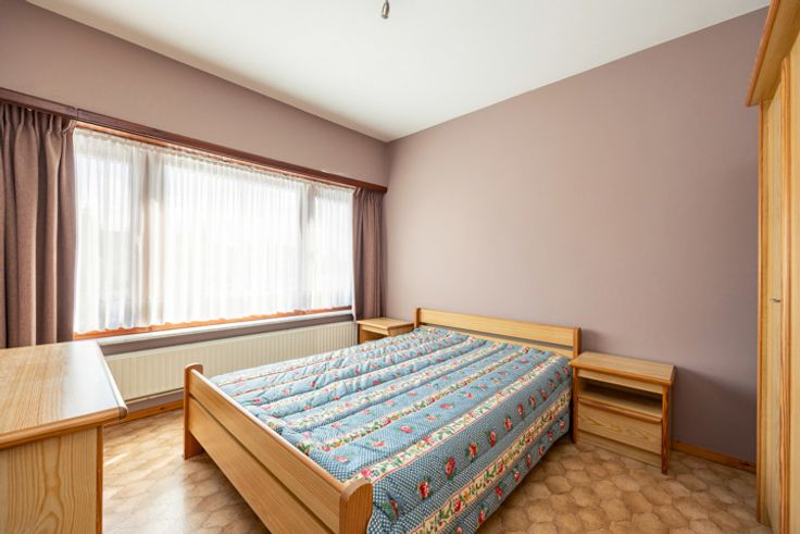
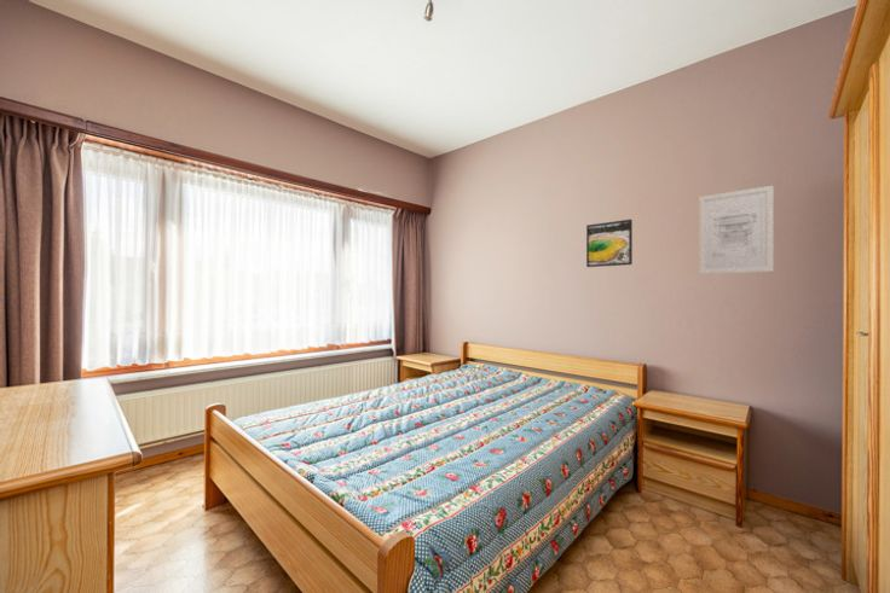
+ wall art [699,185,775,275]
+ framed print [585,219,634,268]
